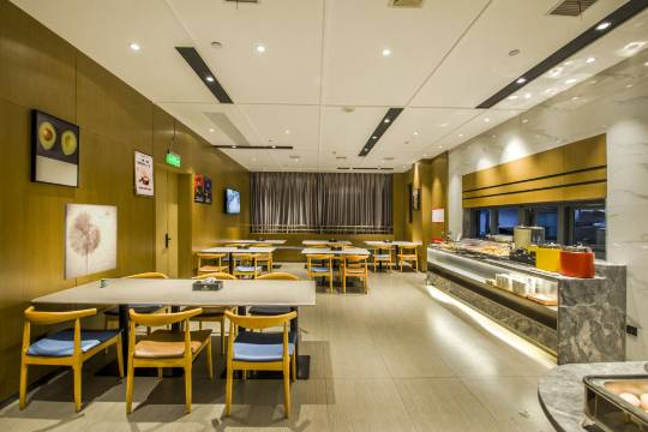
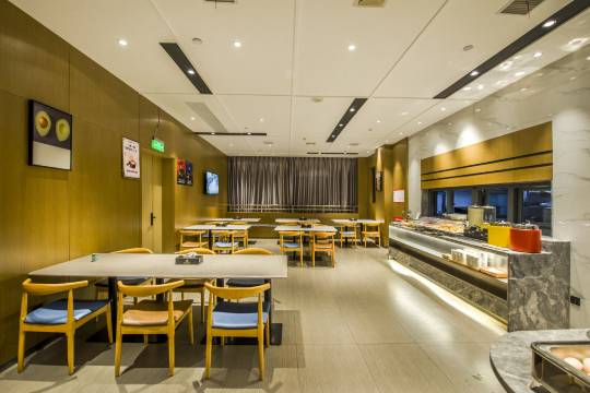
- wall art [62,203,118,281]
